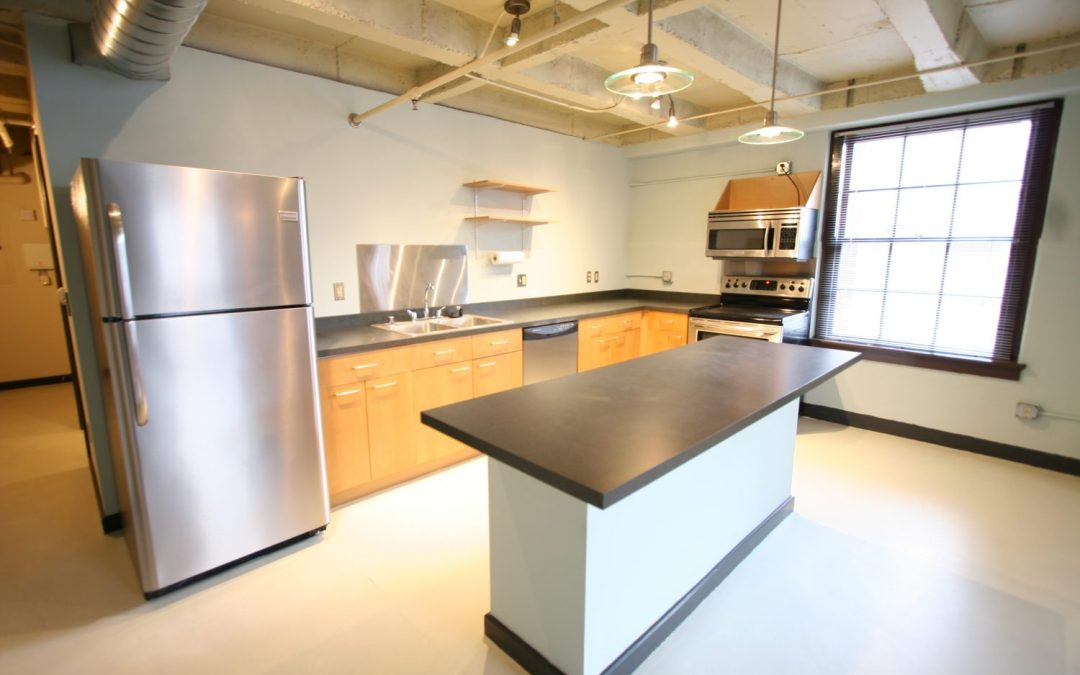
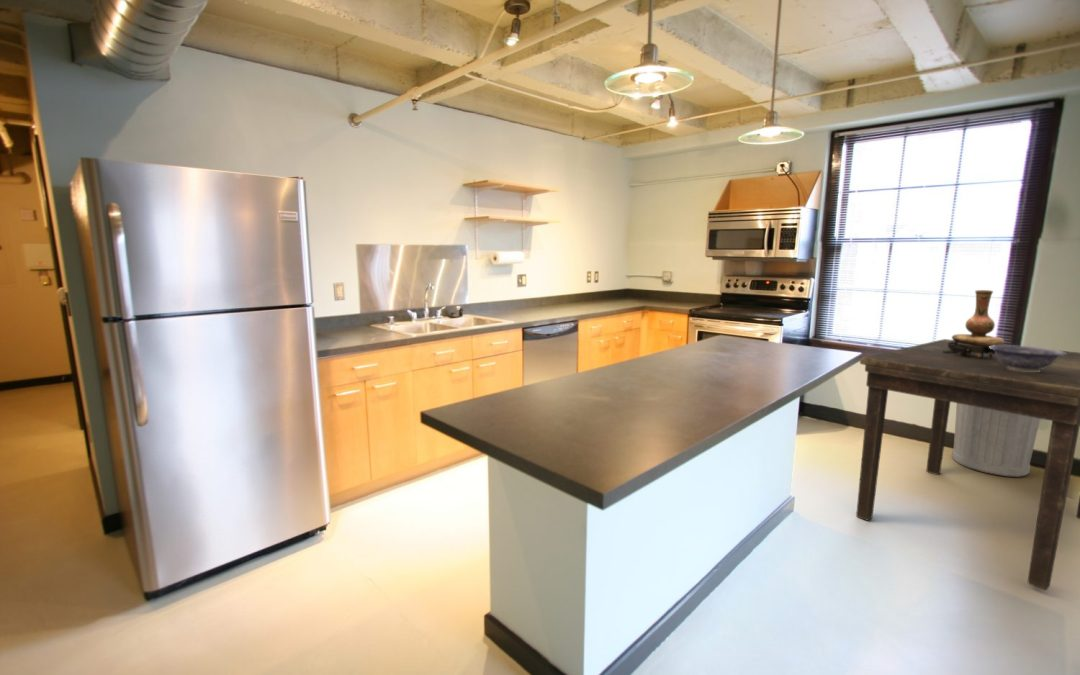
+ dining table [855,338,1080,591]
+ vase [943,289,1006,358]
+ trash can [951,403,1041,478]
+ decorative bowl [989,344,1067,372]
